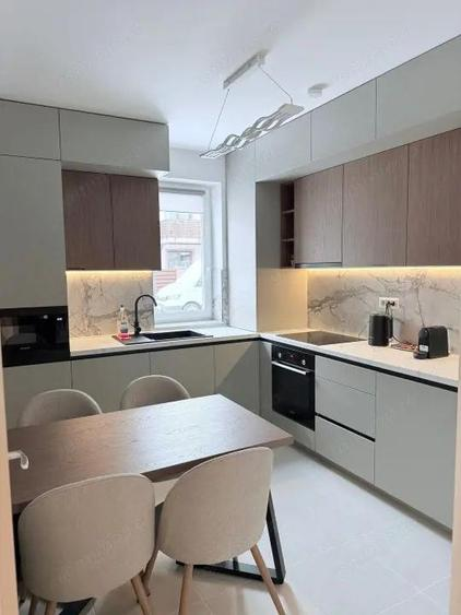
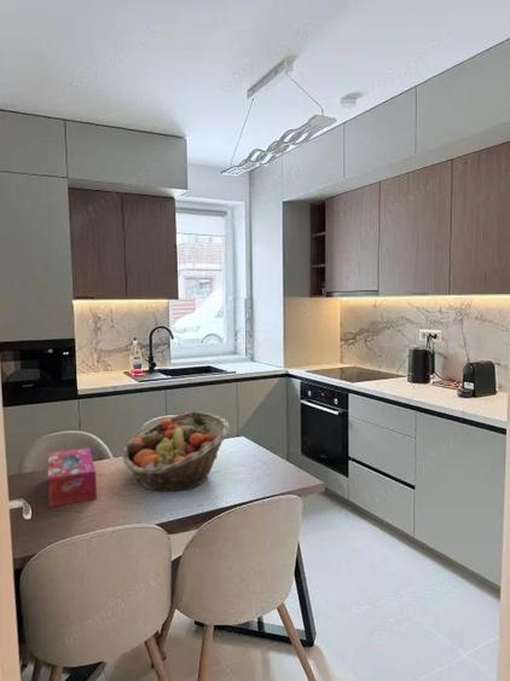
+ fruit basket [121,410,231,492]
+ tissue box [47,446,98,508]
